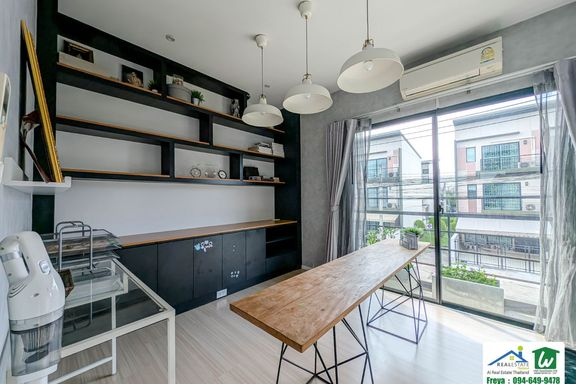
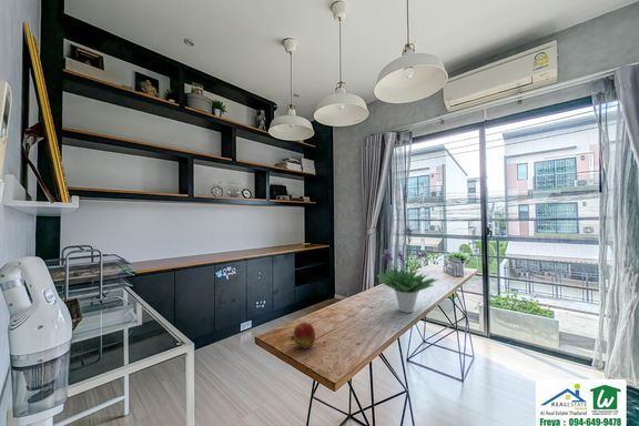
+ fruit [288,322,316,349]
+ potted plant [376,224,440,314]
